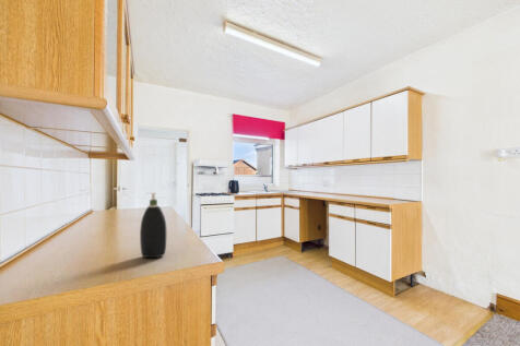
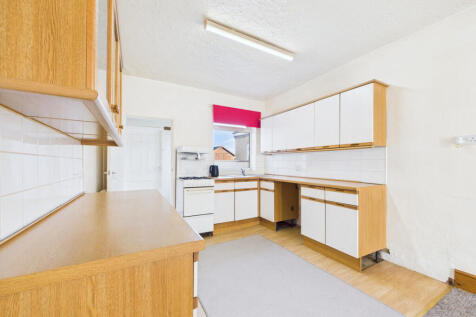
- soap dispenser [139,191,167,259]
